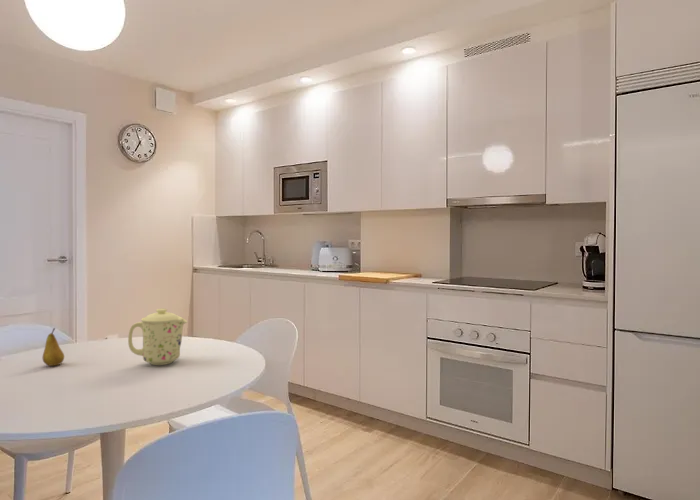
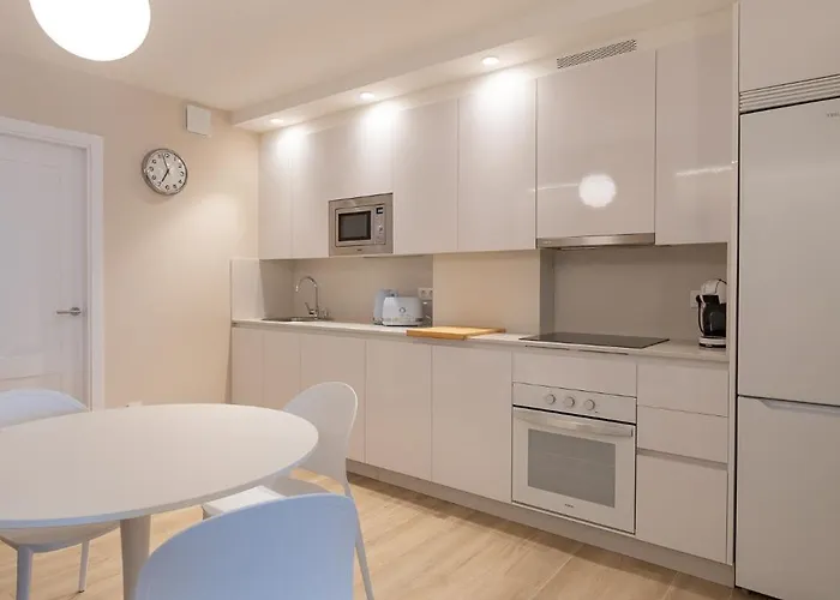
- fruit [42,327,65,367]
- mug [127,308,188,366]
